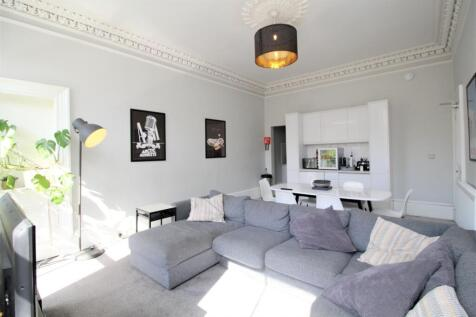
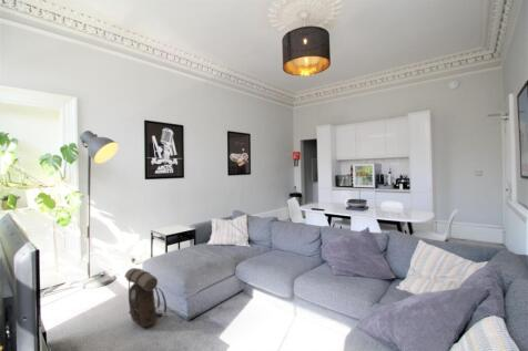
+ backpack [123,267,167,328]
